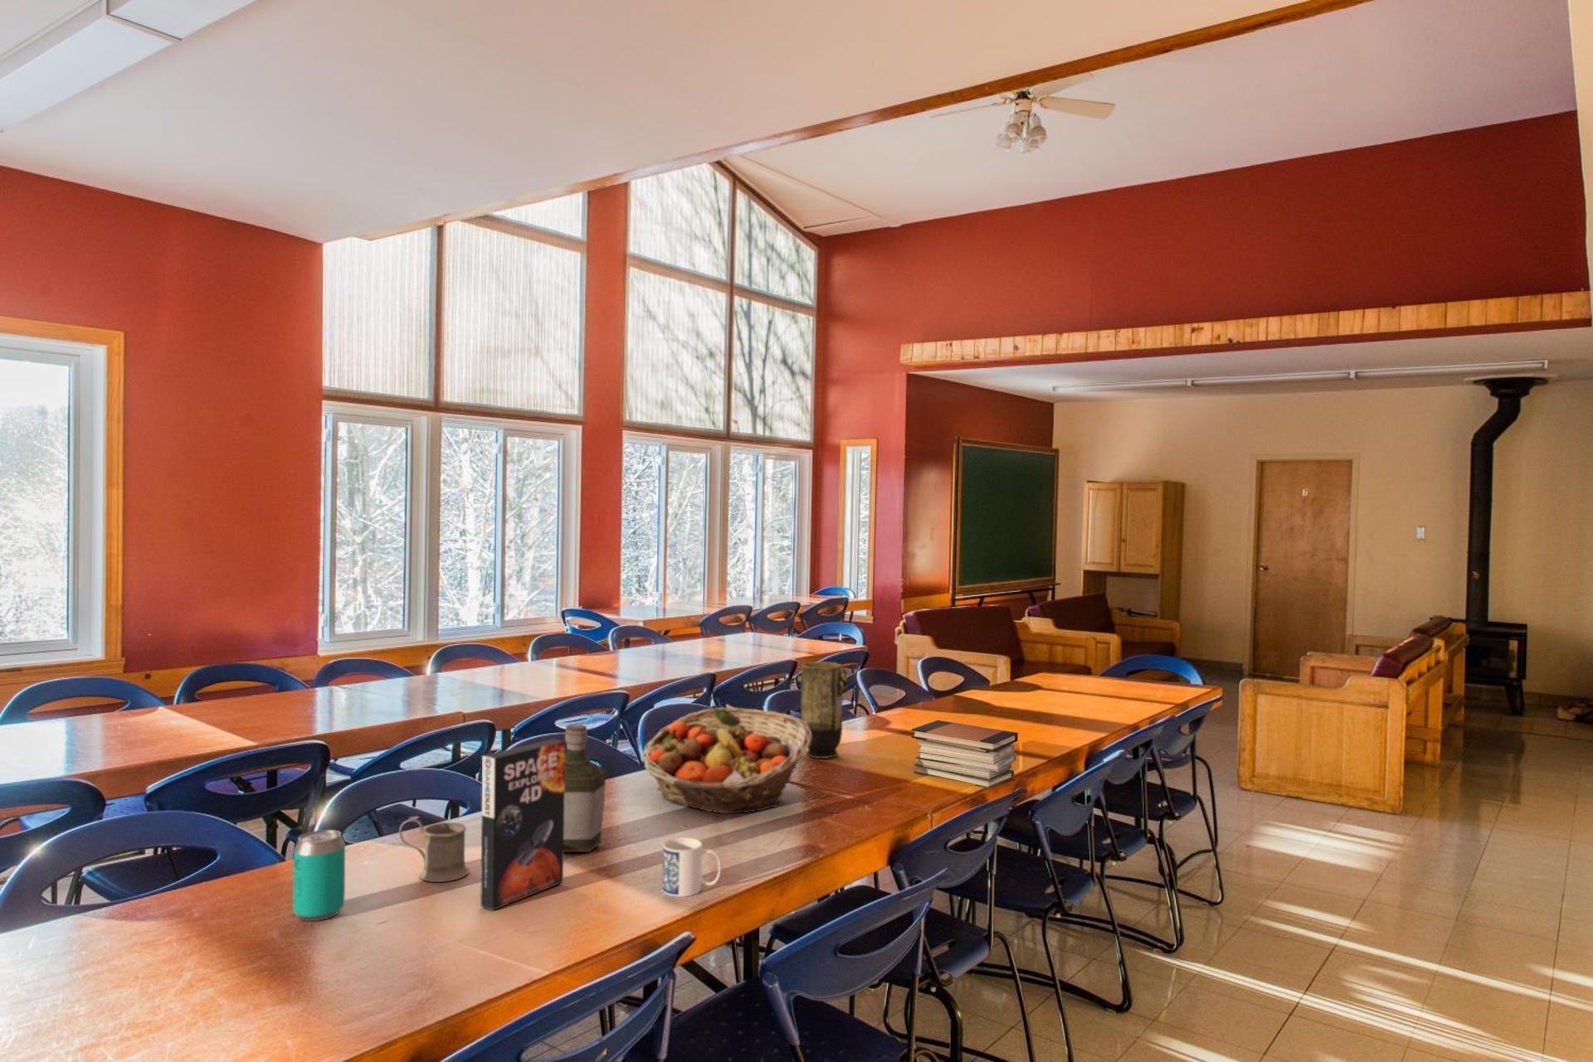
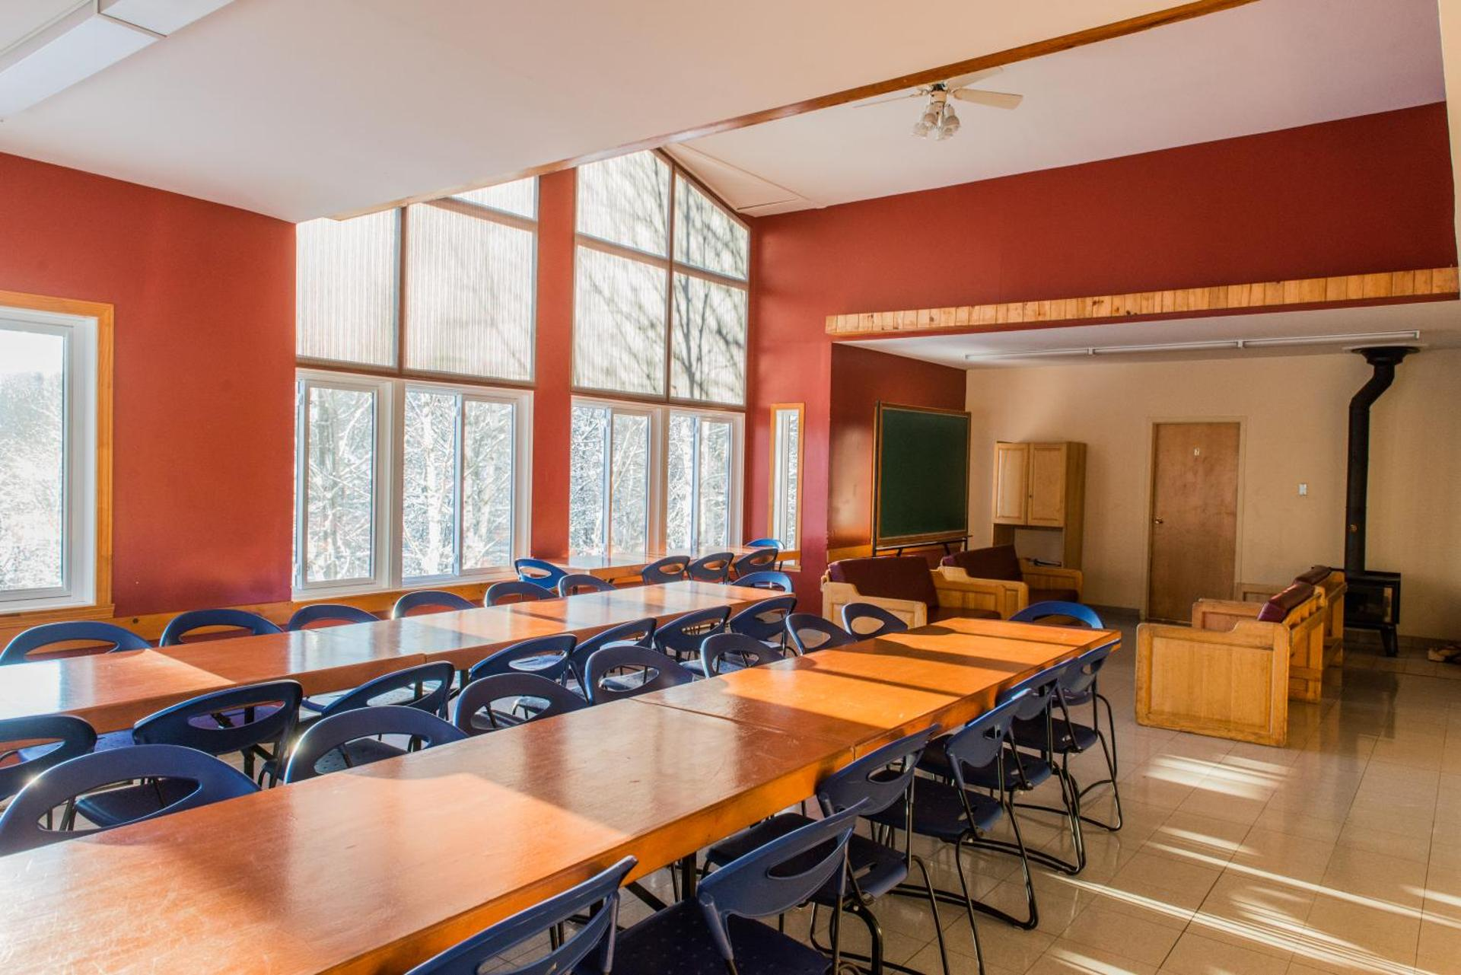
- mug [399,815,470,883]
- book stack [911,719,1019,789]
- mug [661,837,722,898]
- game box [479,738,566,911]
- bottle [563,724,606,853]
- fruit basket [641,706,811,814]
- beverage can [292,829,346,922]
- vase [797,660,849,760]
